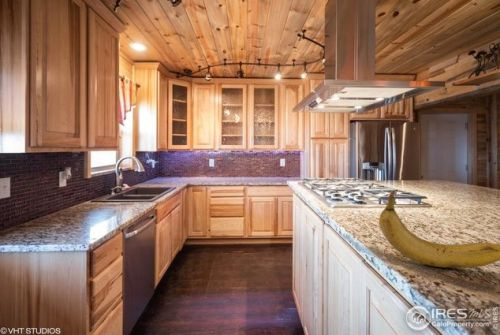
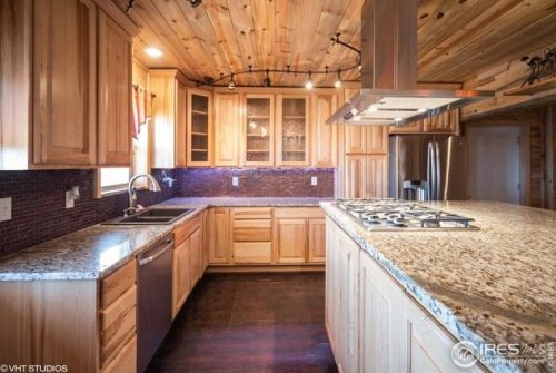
- banana [378,189,500,269]
